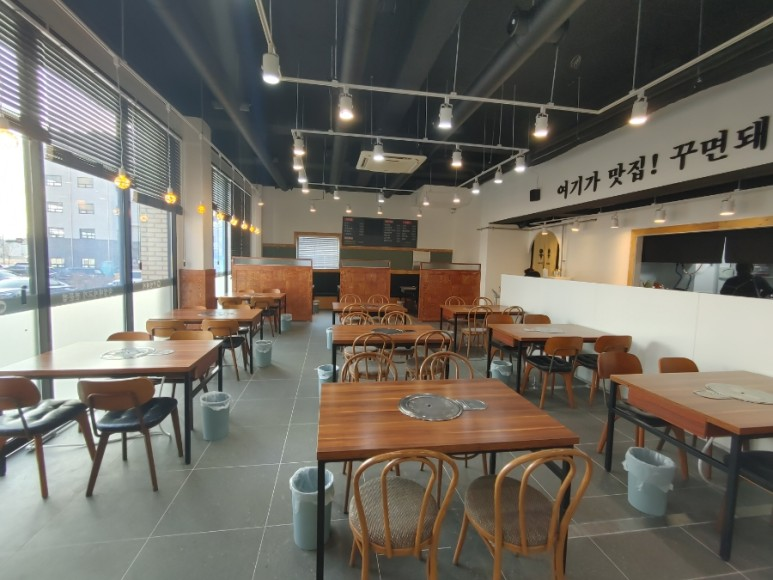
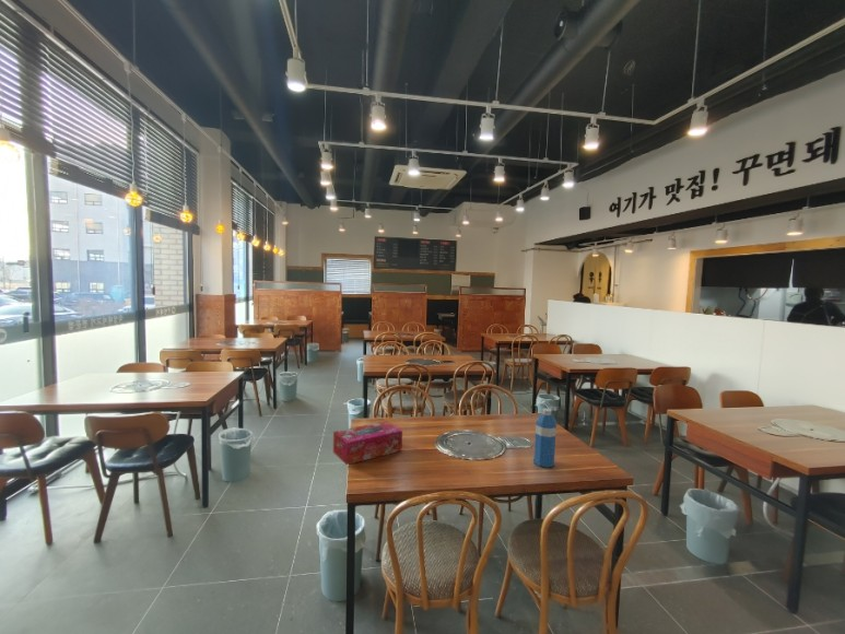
+ tissue box [332,420,403,466]
+ water bottle [532,408,558,469]
